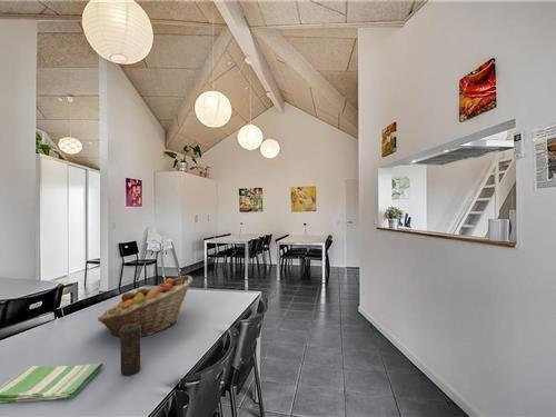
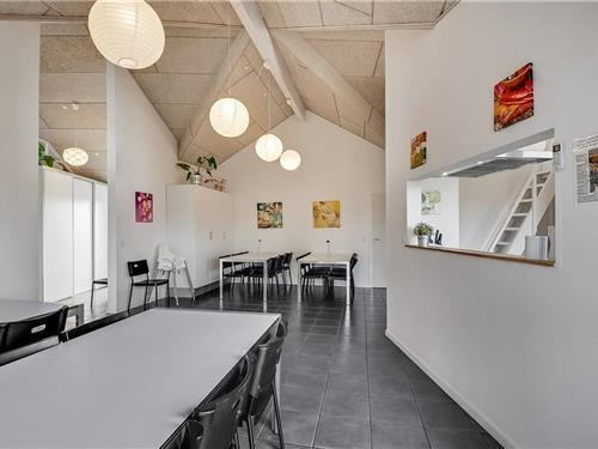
- candle [119,325,141,377]
- fruit basket [97,275,193,339]
- dish towel [0,363,105,405]
